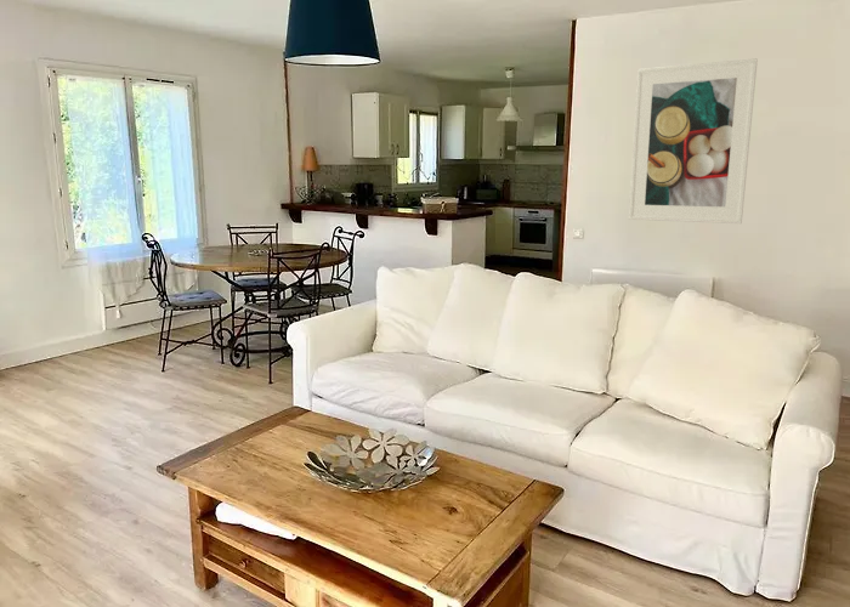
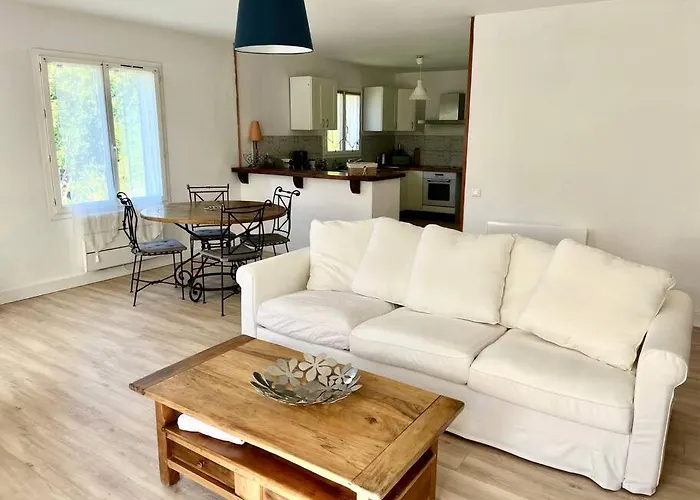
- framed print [628,57,759,225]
